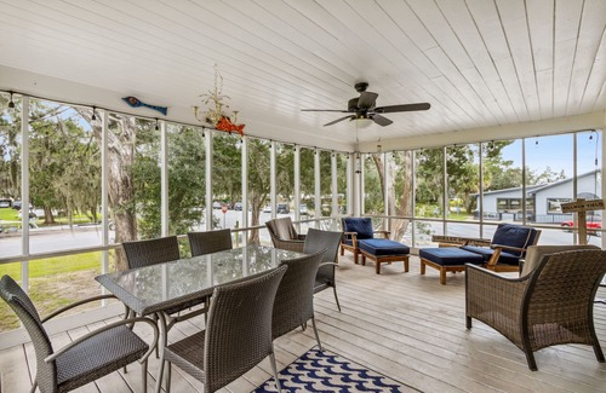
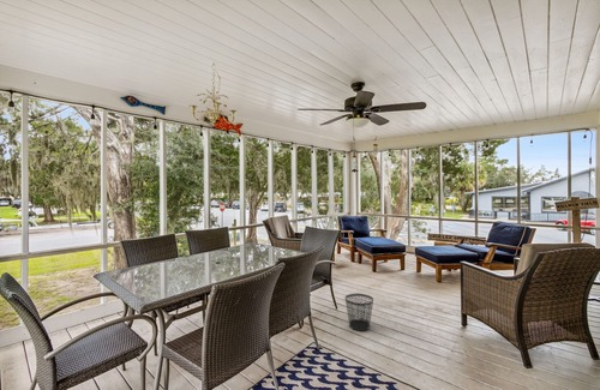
+ wastebasket [344,293,374,332]
